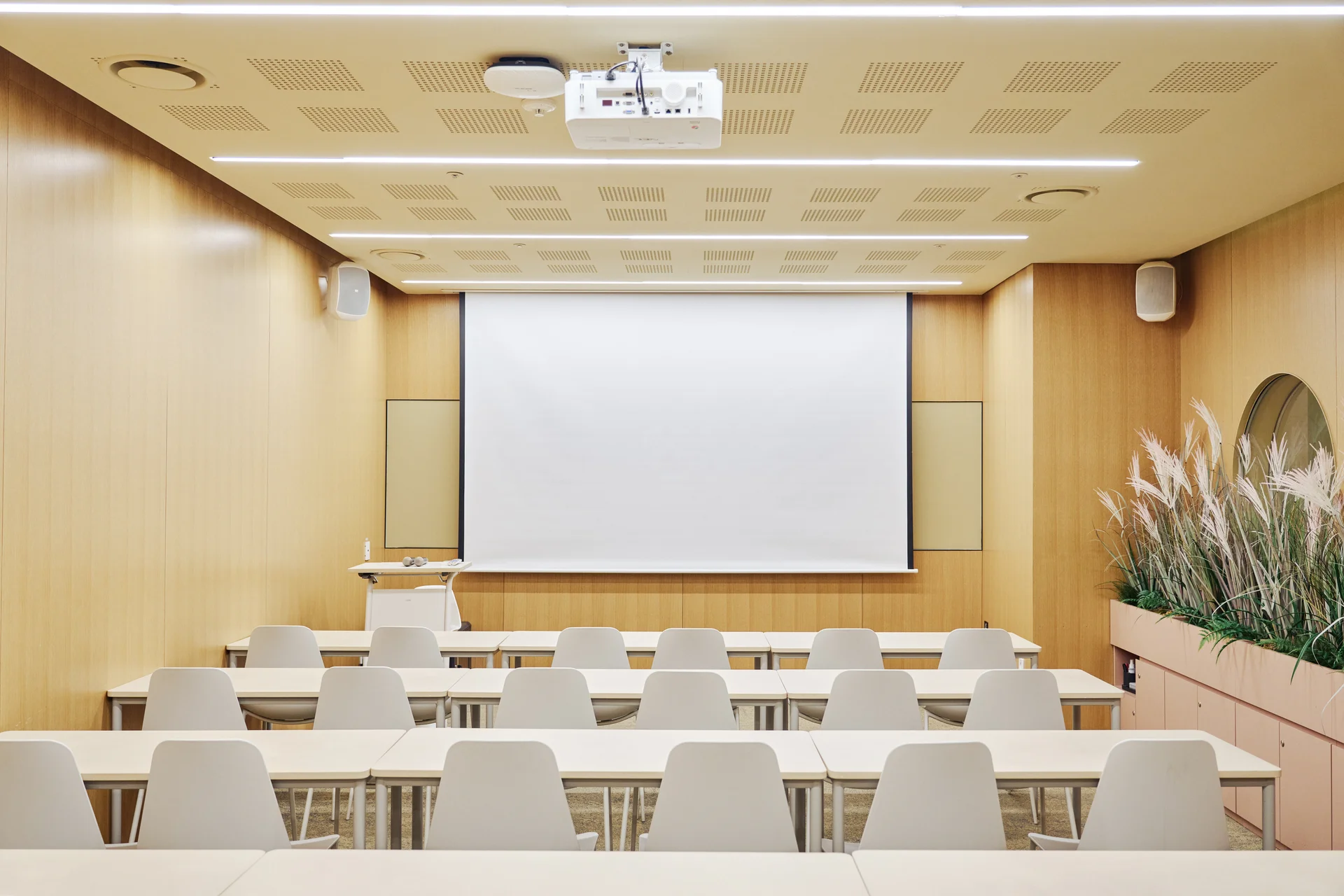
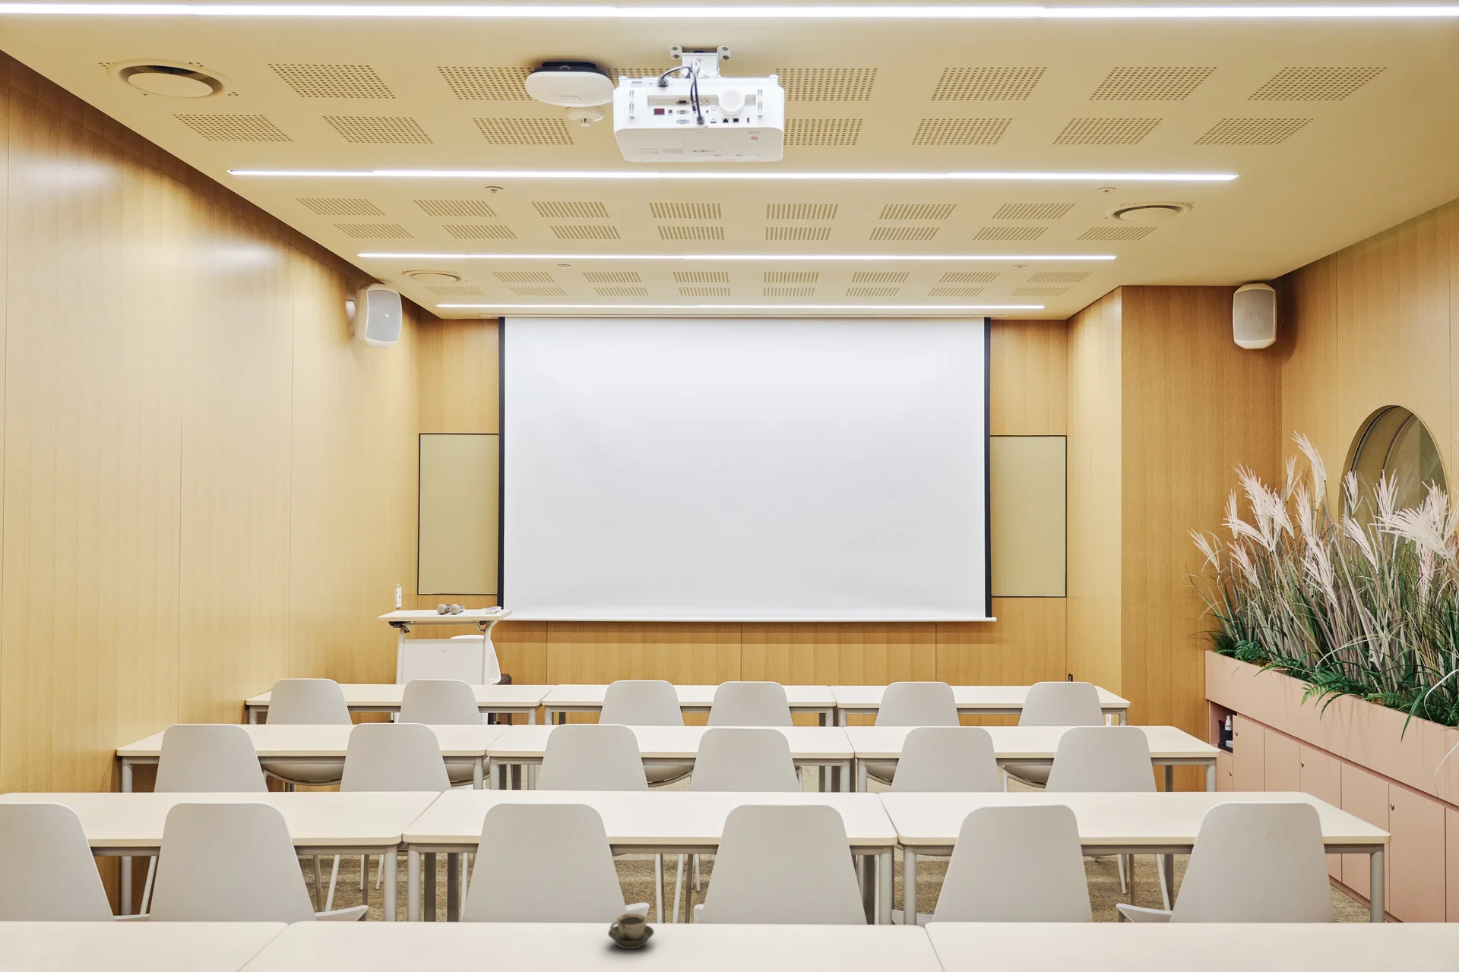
+ cup [607,912,655,950]
